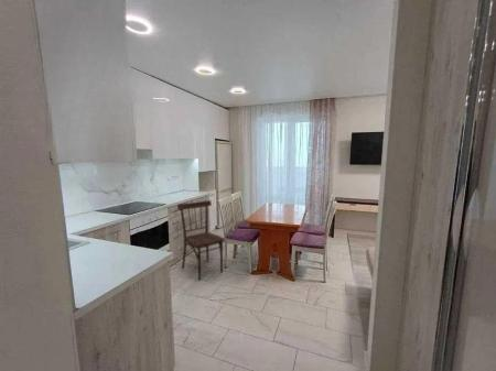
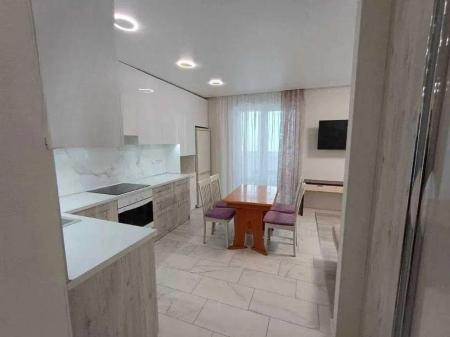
- dining chair [176,199,226,281]
